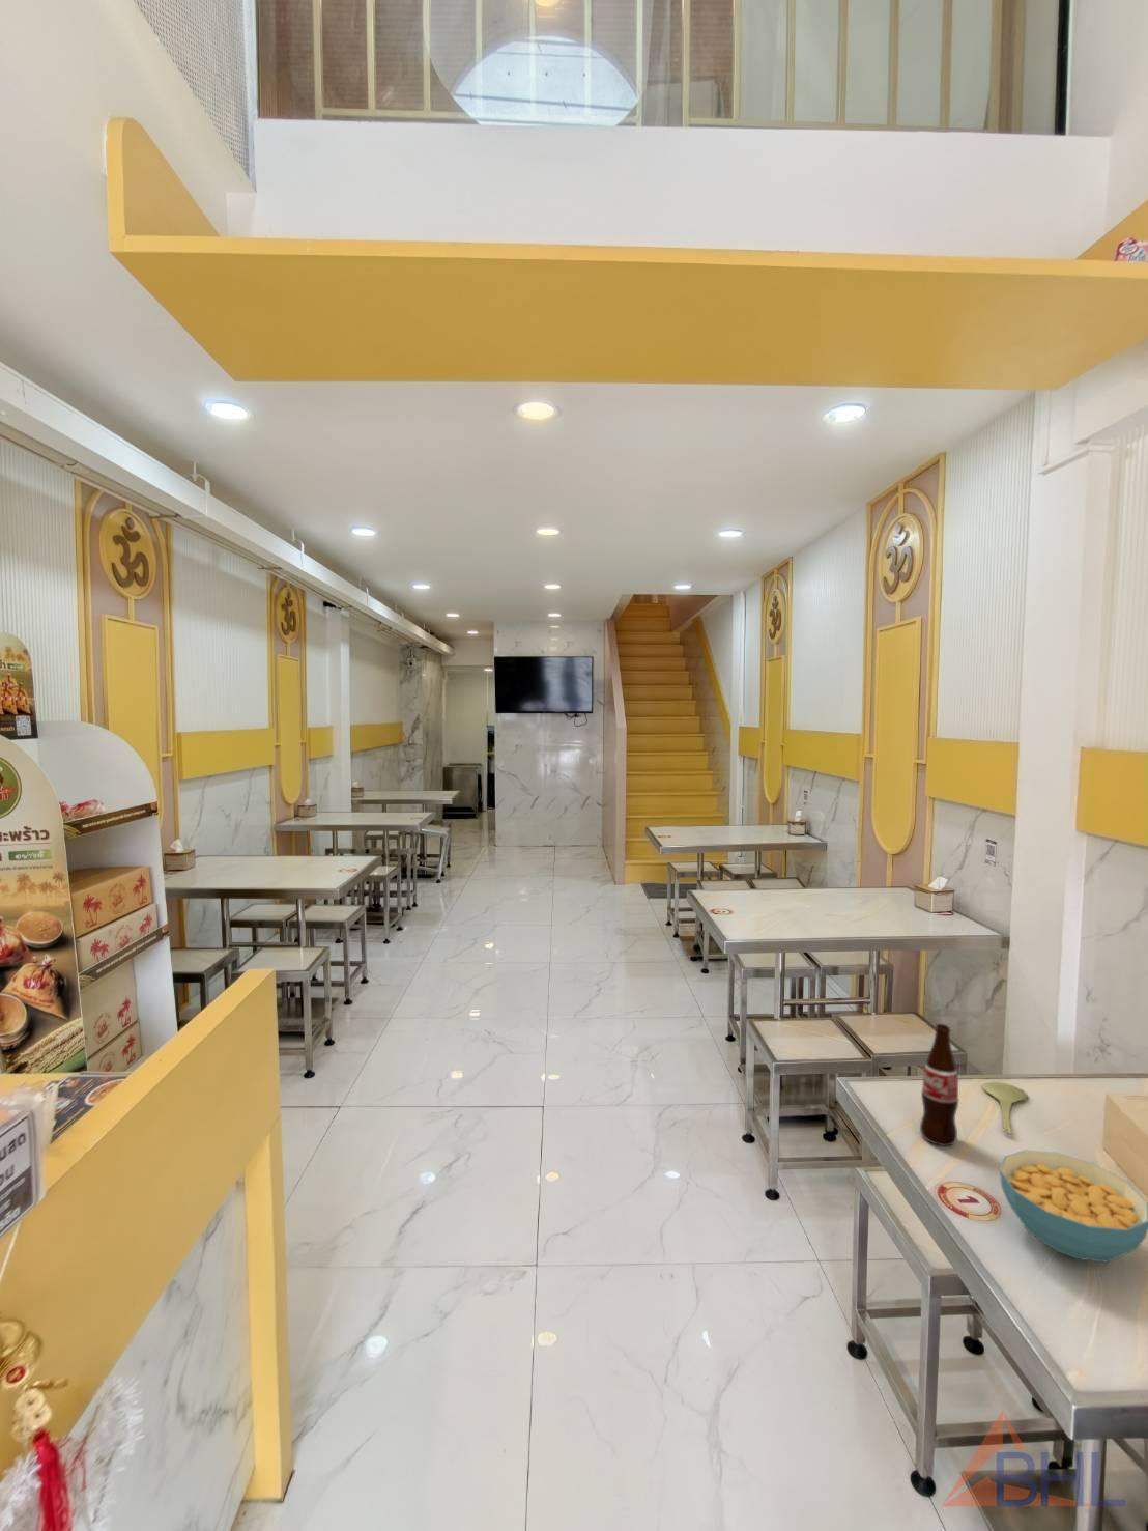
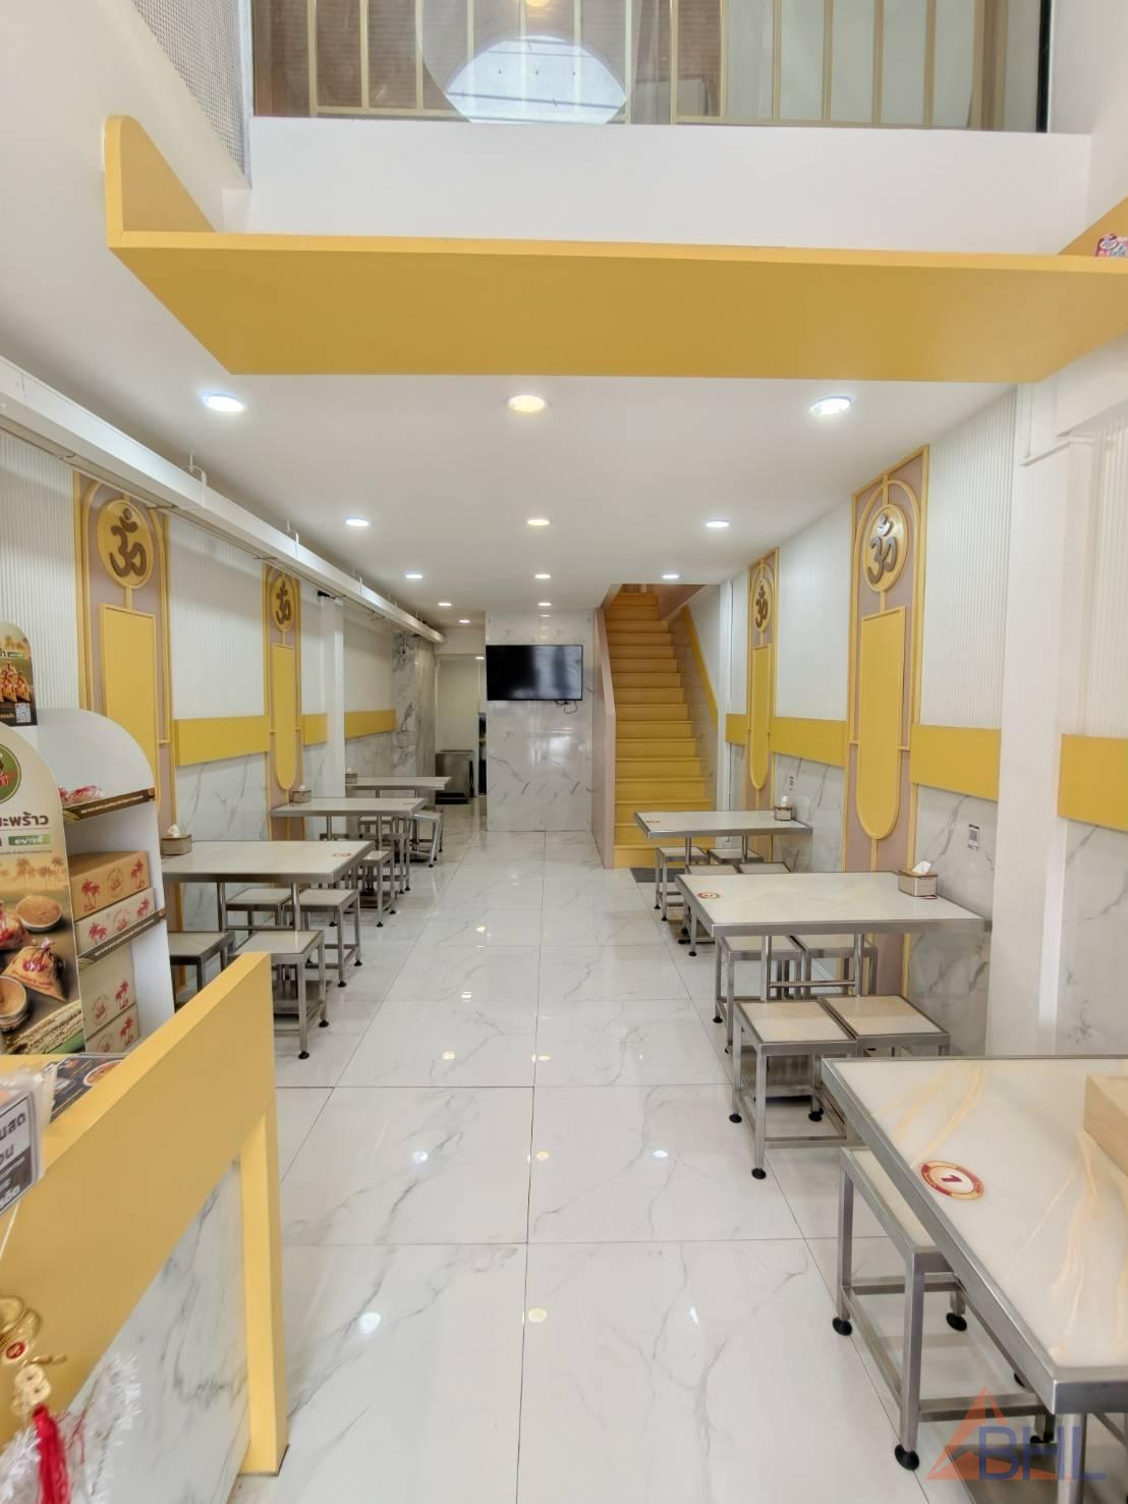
- spoon [982,1081,1029,1135]
- cereal bowl [998,1150,1148,1263]
- bottle [919,1023,960,1147]
